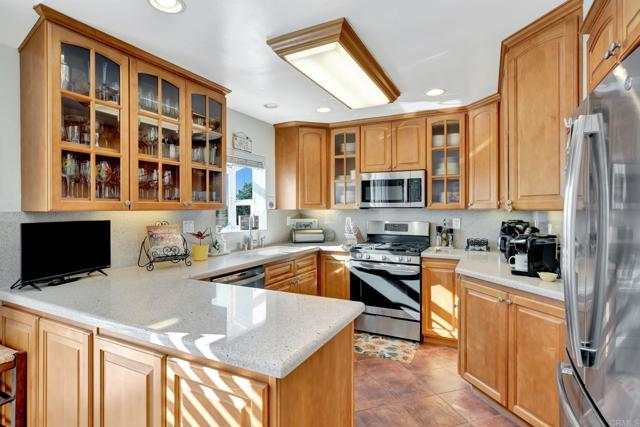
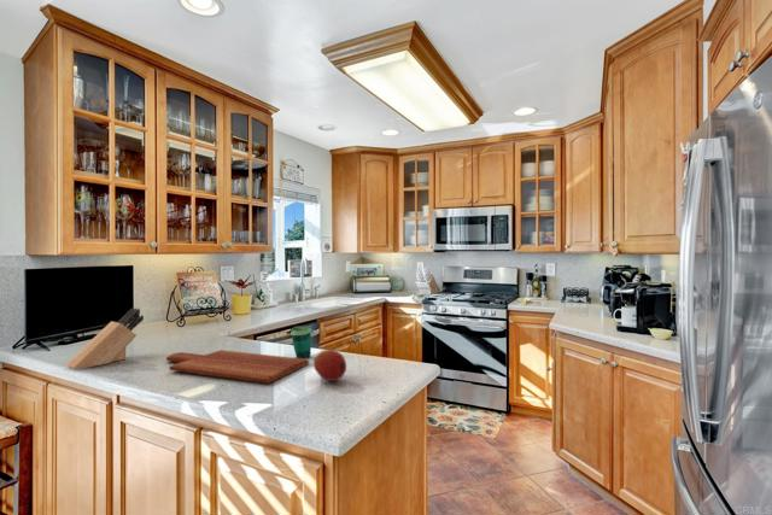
+ cup [290,326,312,359]
+ cutting board [165,349,310,385]
+ knife block [64,306,145,370]
+ fruit [312,349,347,382]
